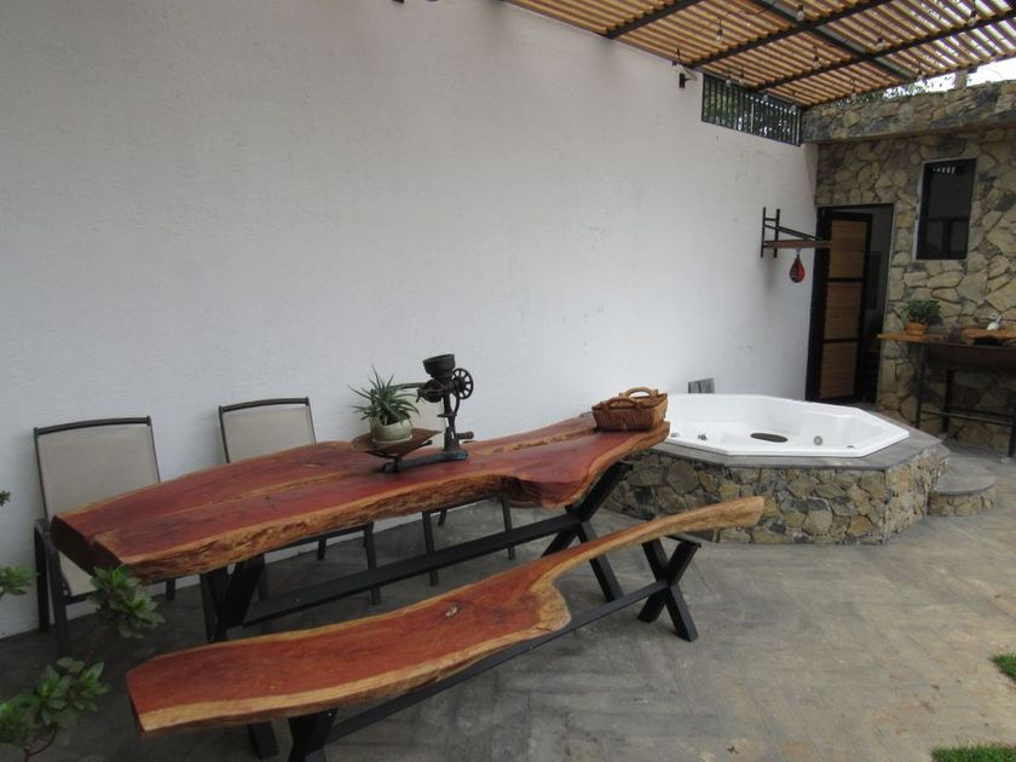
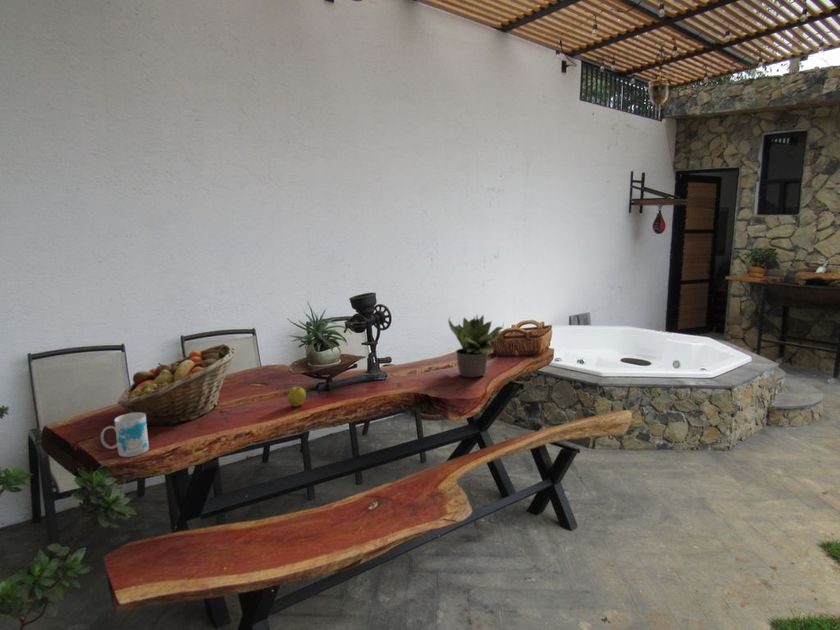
+ potted plant [448,314,505,378]
+ fruit basket [116,343,237,427]
+ apple [287,385,307,408]
+ hanging lantern [644,40,678,112]
+ mug [100,413,150,458]
